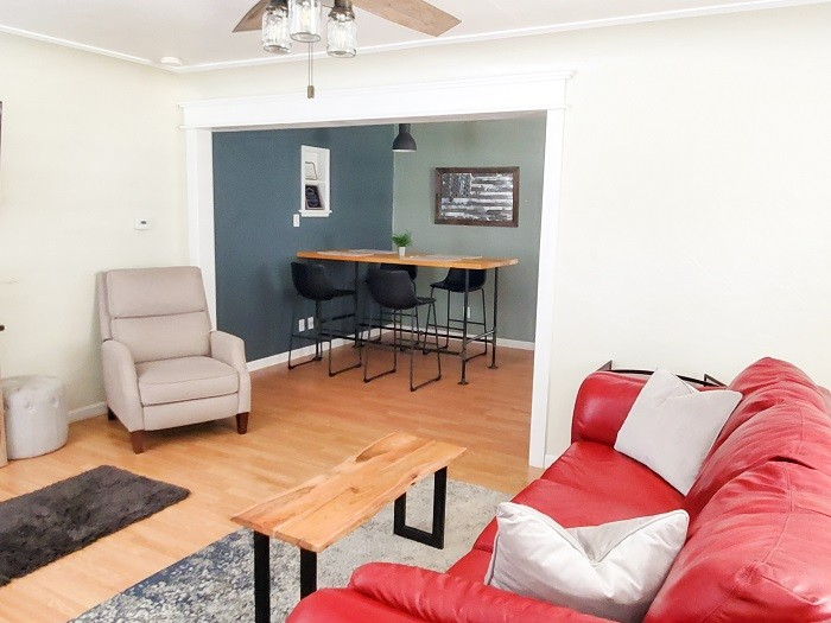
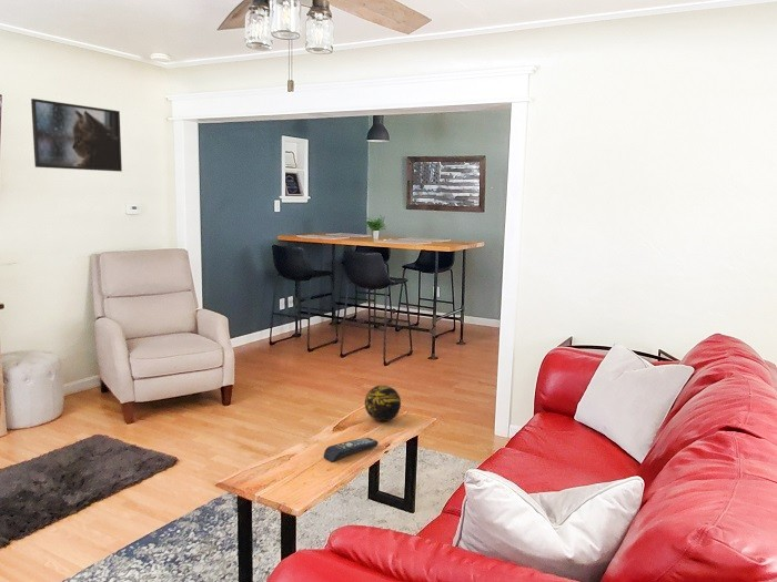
+ remote control [323,437,380,462]
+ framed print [30,98,123,173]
+ decorative orb [364,384,402,422]
